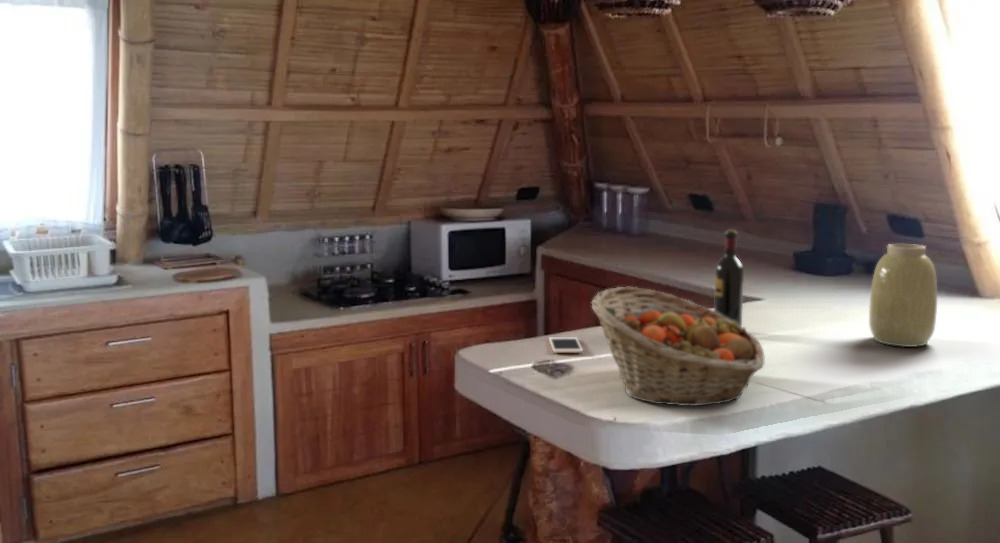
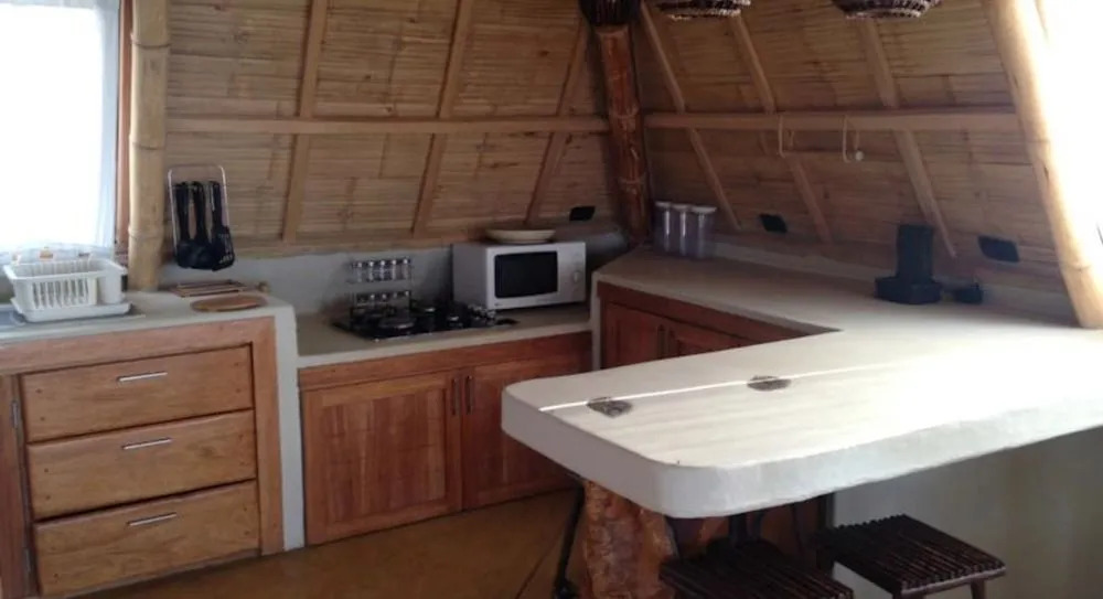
- cell phone [548,336,584,354]
- vase [868,243,938,348]
- fruit basket [591,286,766,407]
- wine bottle [713,229,745,327]
